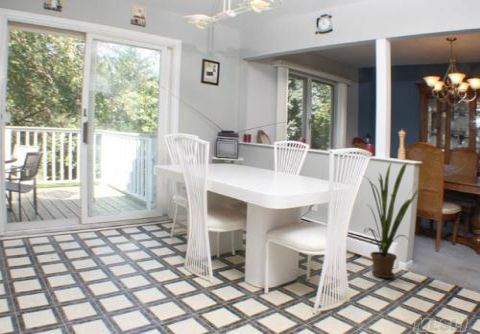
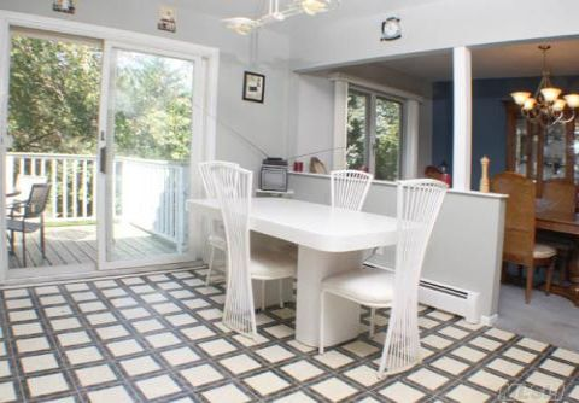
- house plant [363,161,424,279]
